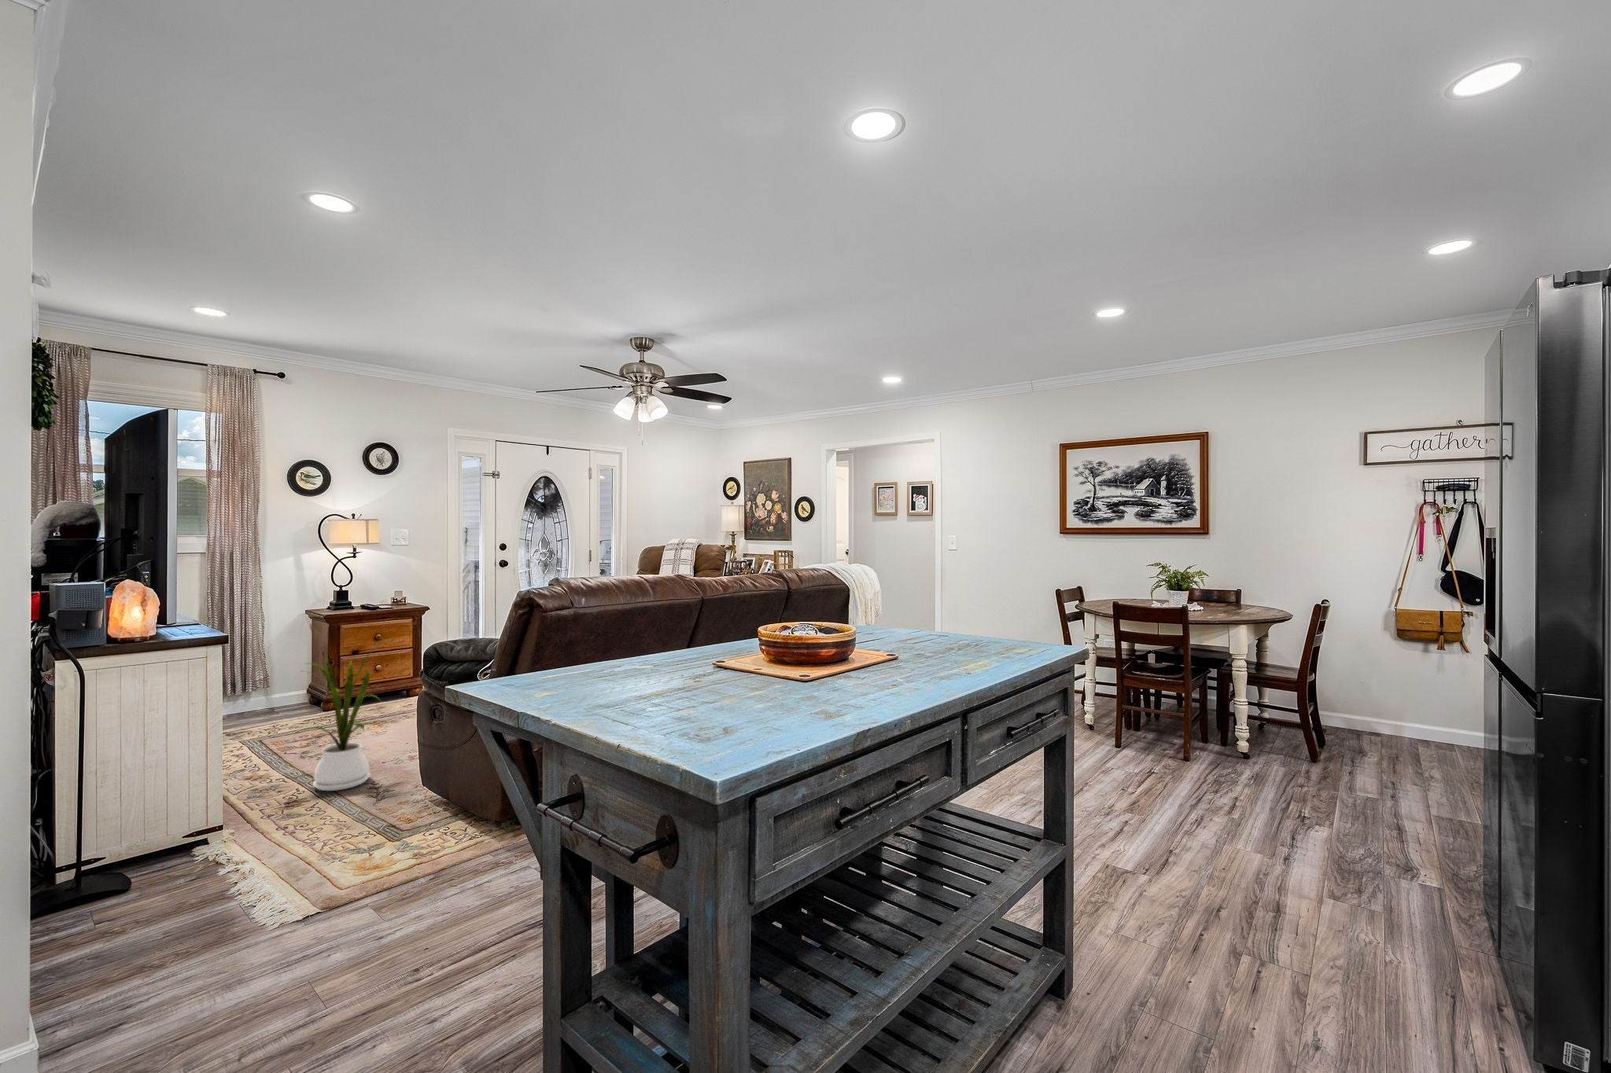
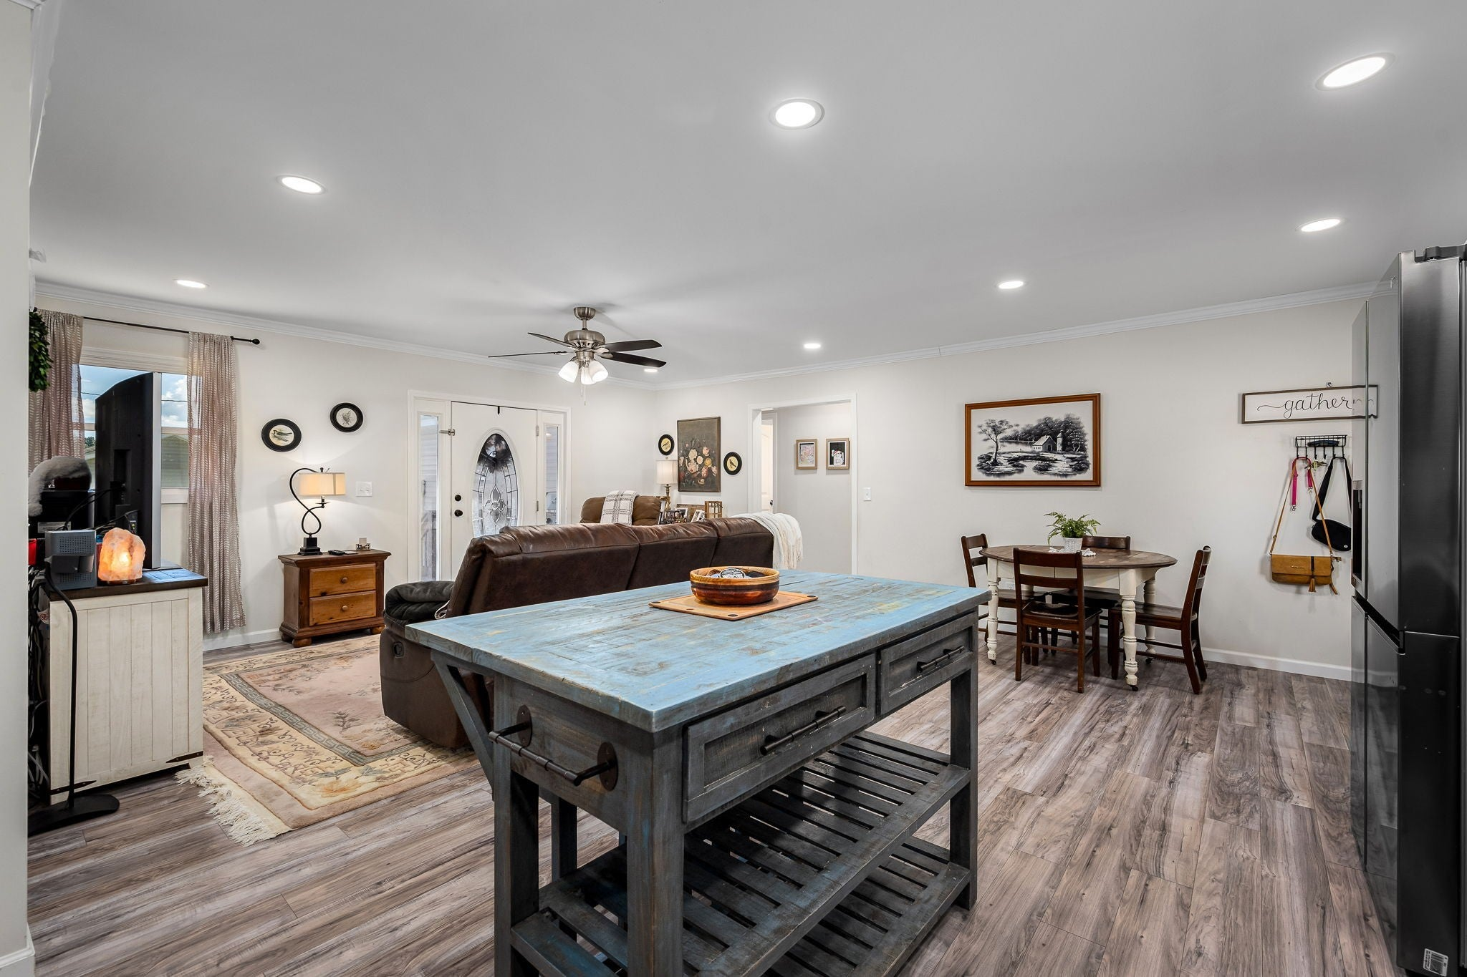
- house plant [292,637,395,792]
